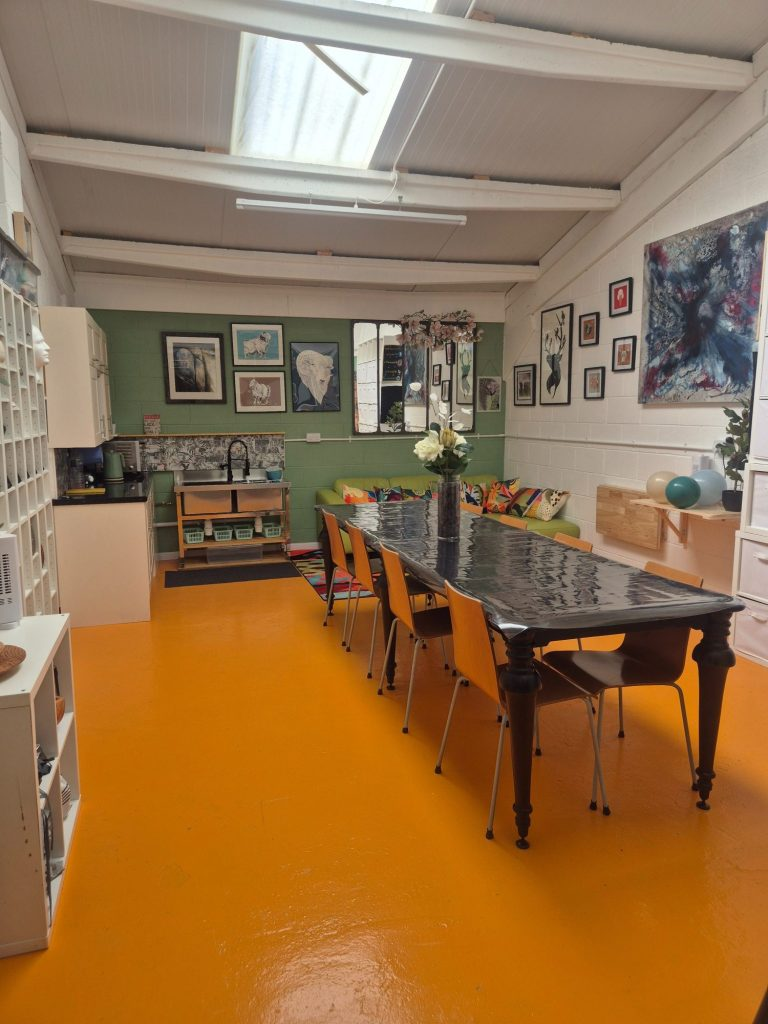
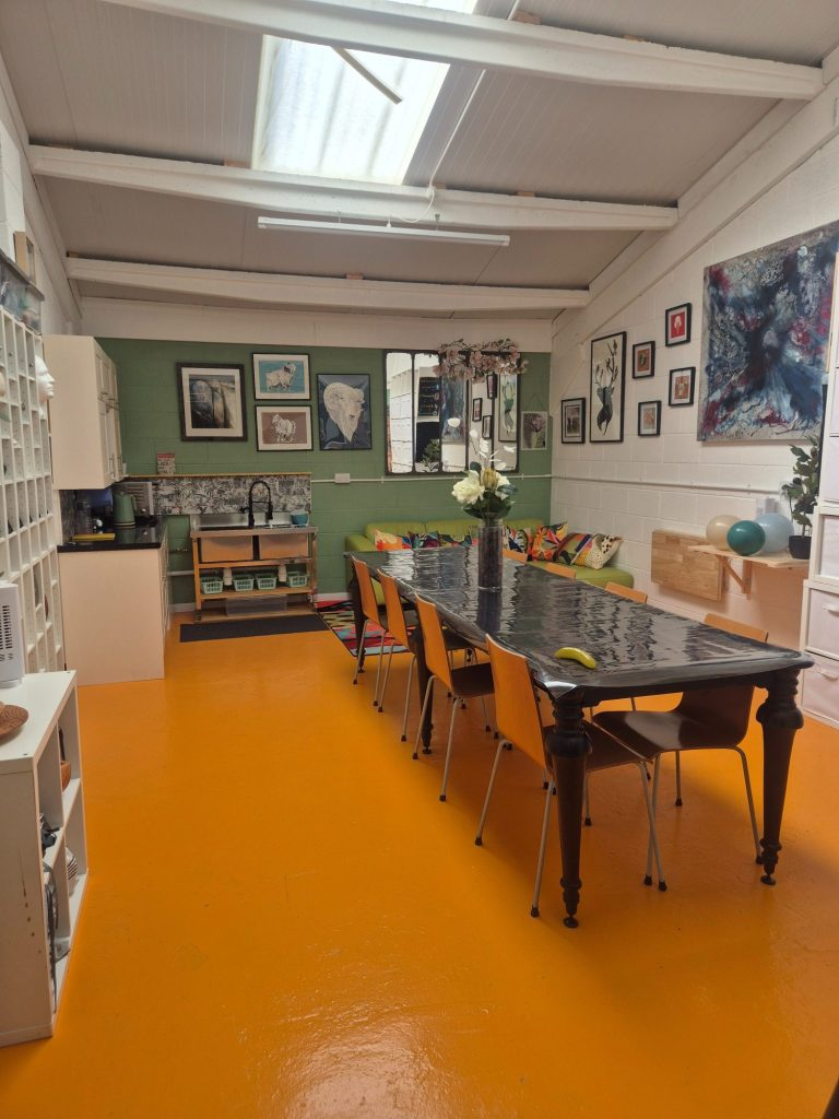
+ banana [554,646,598,669]
